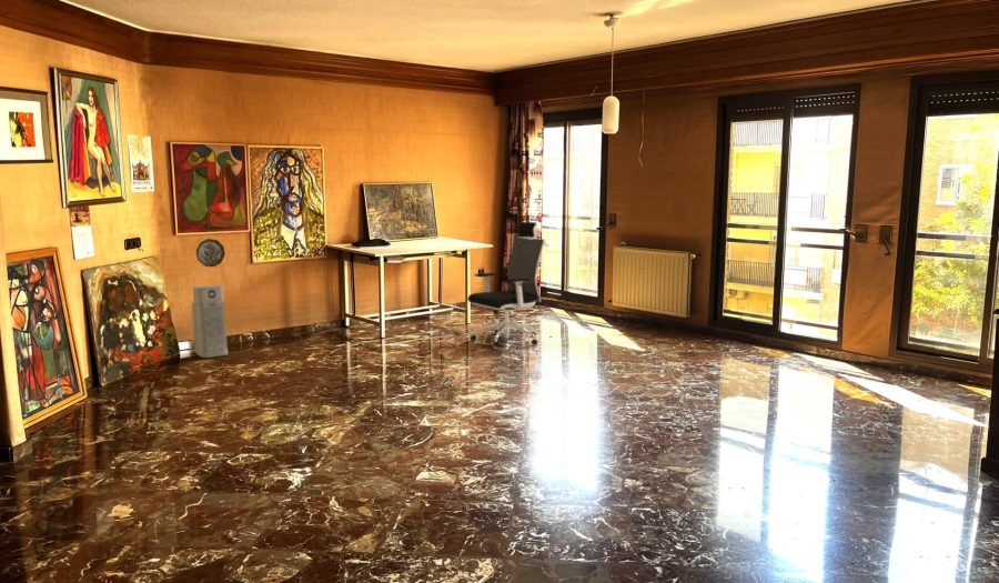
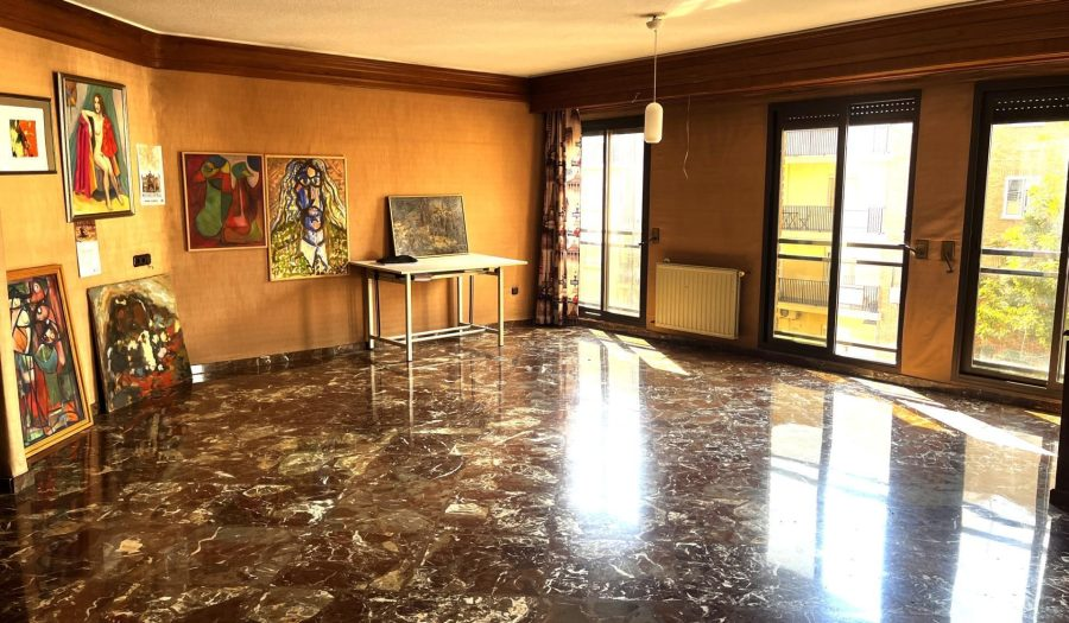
- air purifier [191,284,229,359]
- decorative plate [195,238,226,268]
- office chair [466,221,549,349]
